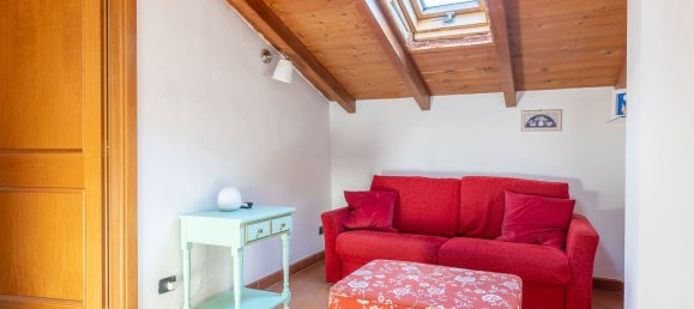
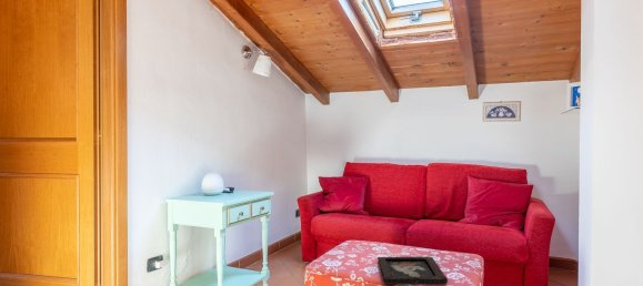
+ decorative tray [376,255,449,286]
